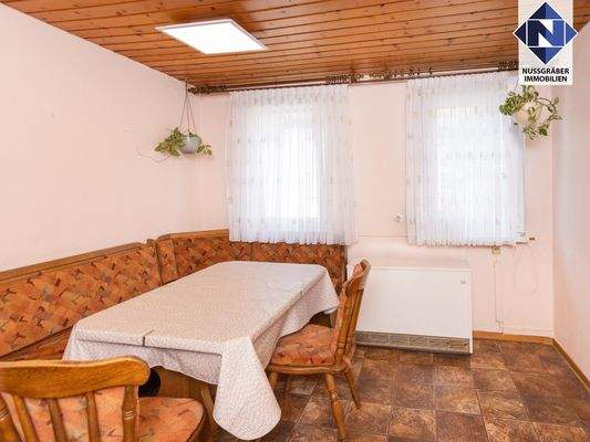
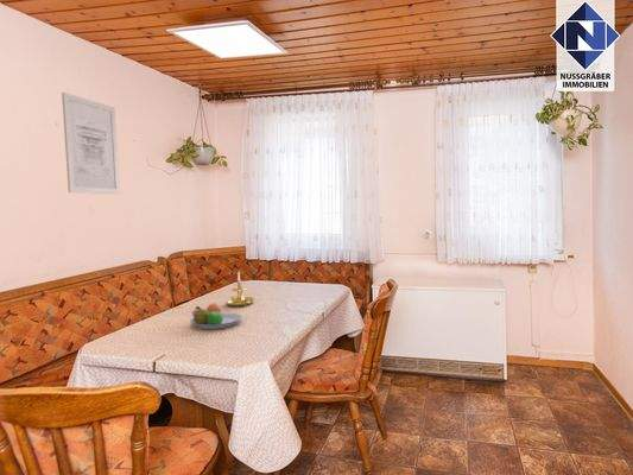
+ fruit bowl [190,302,243,330]
+ candle holder [226,272,255,308]
+ wall art [61,91,121,196]
